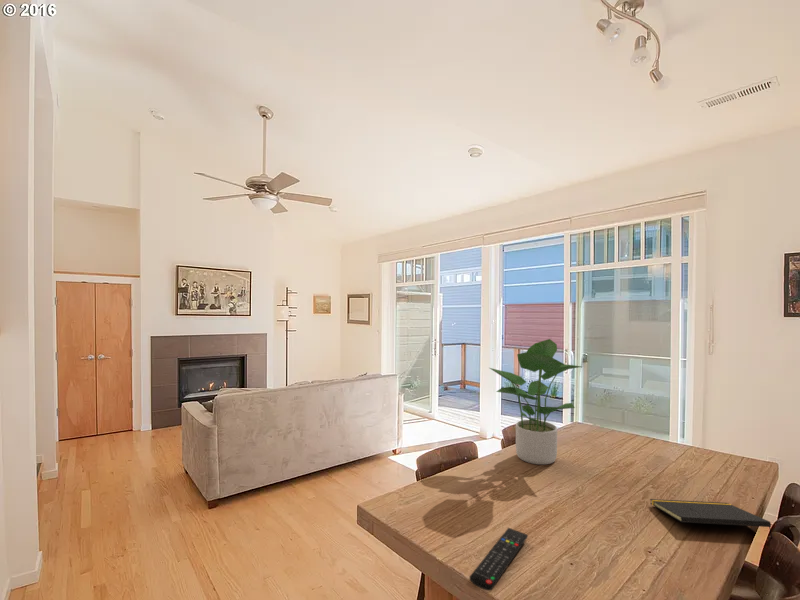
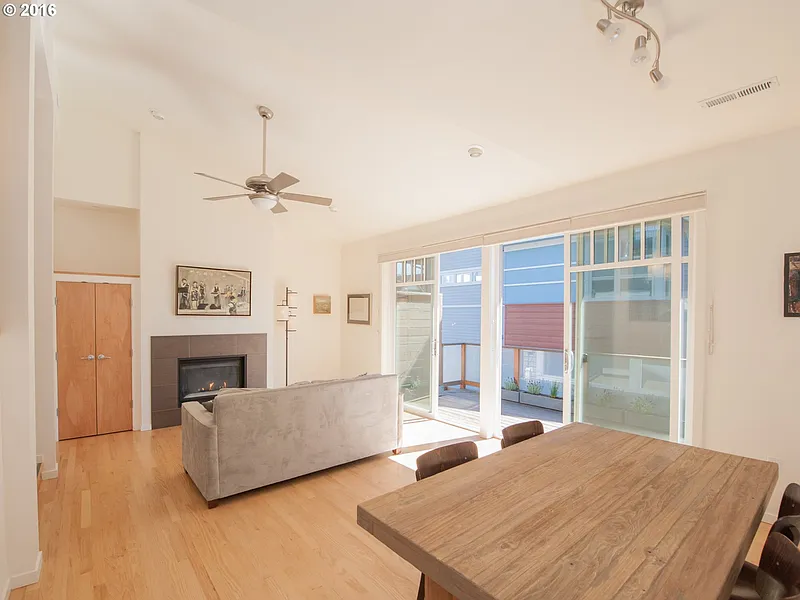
- potted plant [489,338,583,466]
- remote control [469,527,529,592]
- notepad [649,498,773,538]
